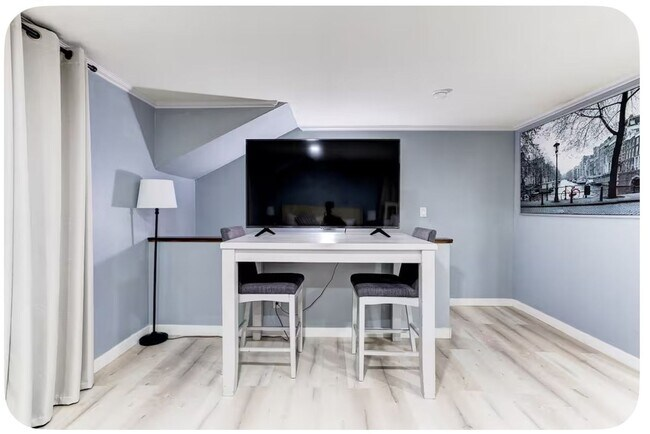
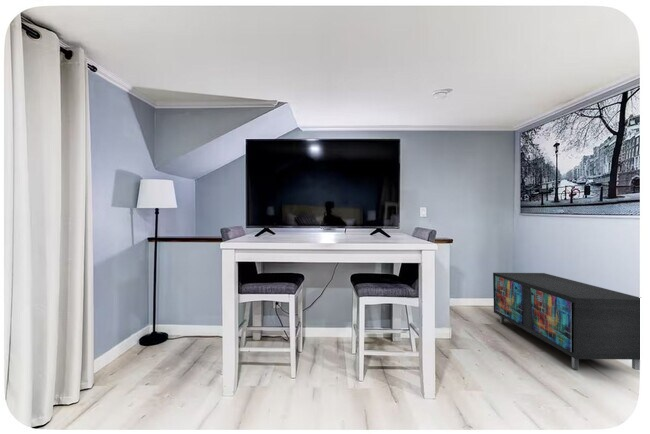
+ storage cabinet [492,272,641,371]
